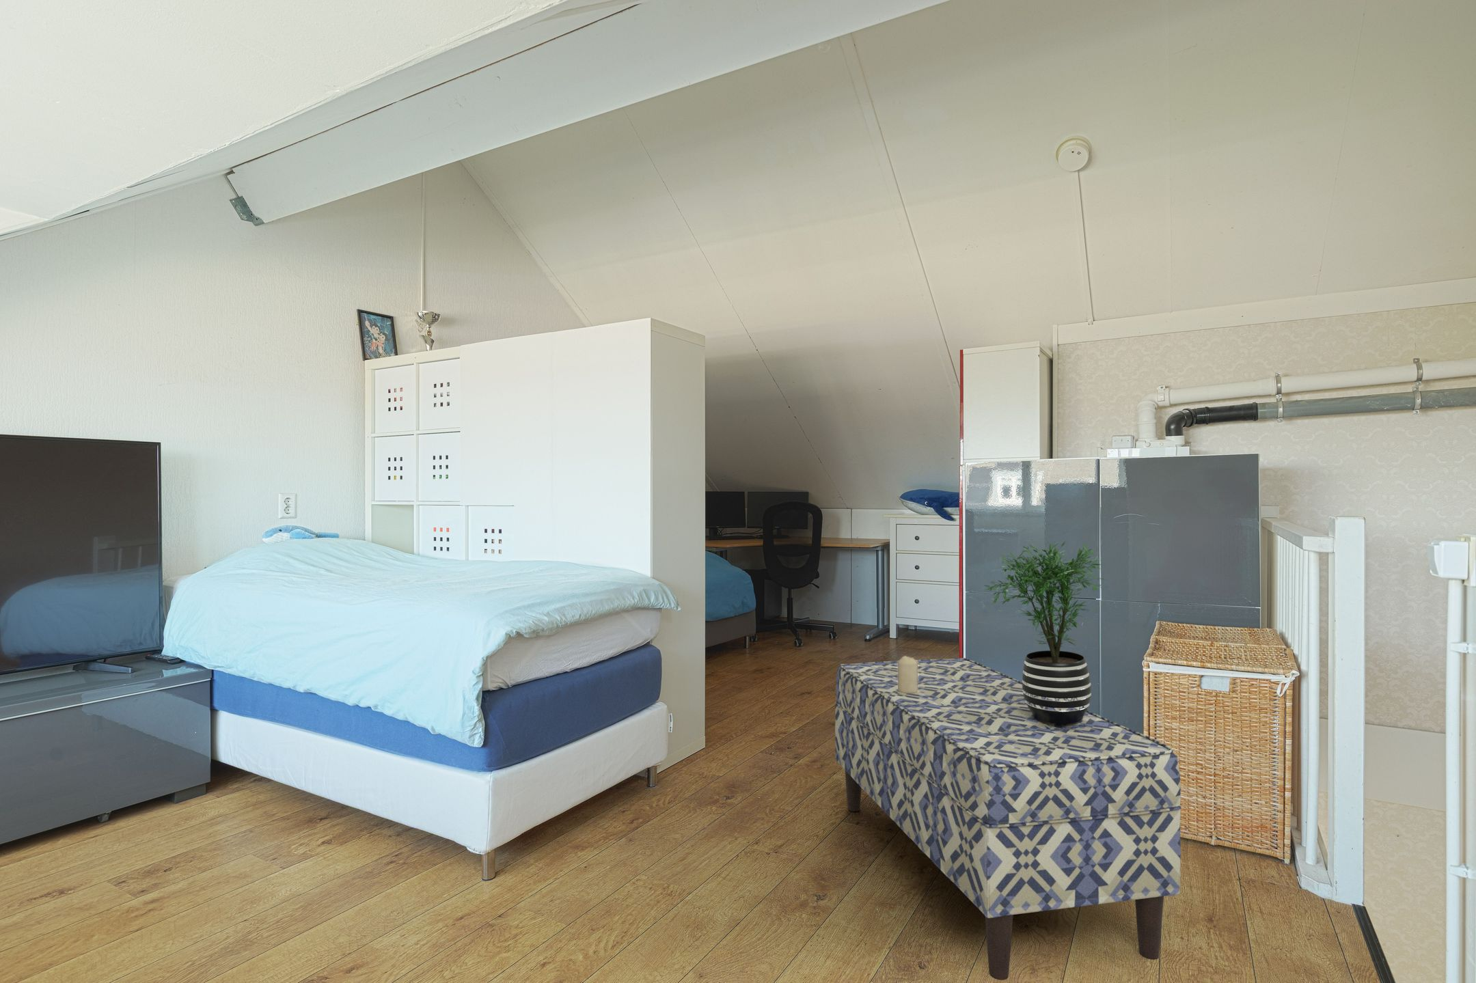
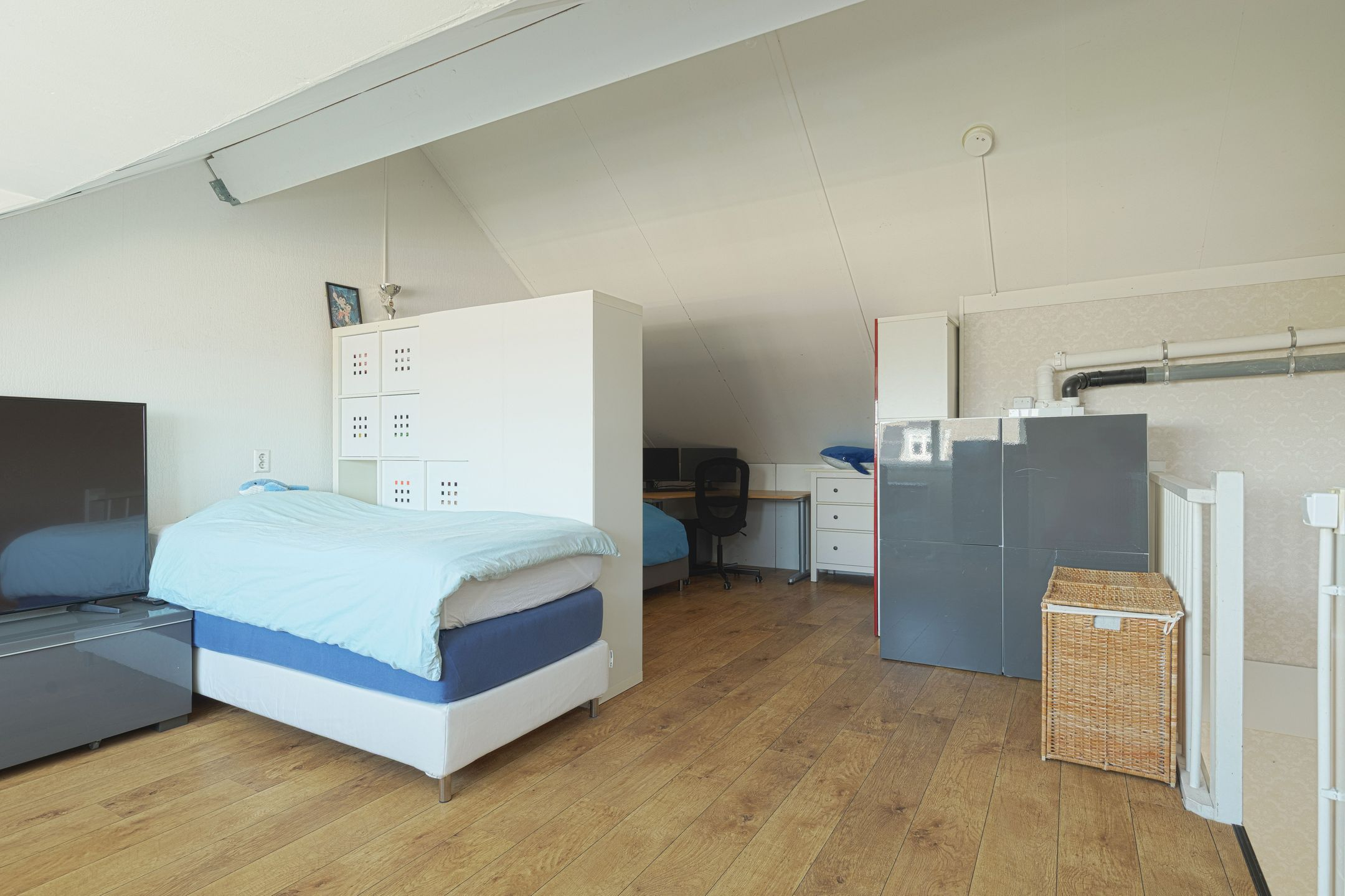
- potted plant [984,541,1107,724]
- bench [834,657,1182,981]
- candle [898,655,917,693]
